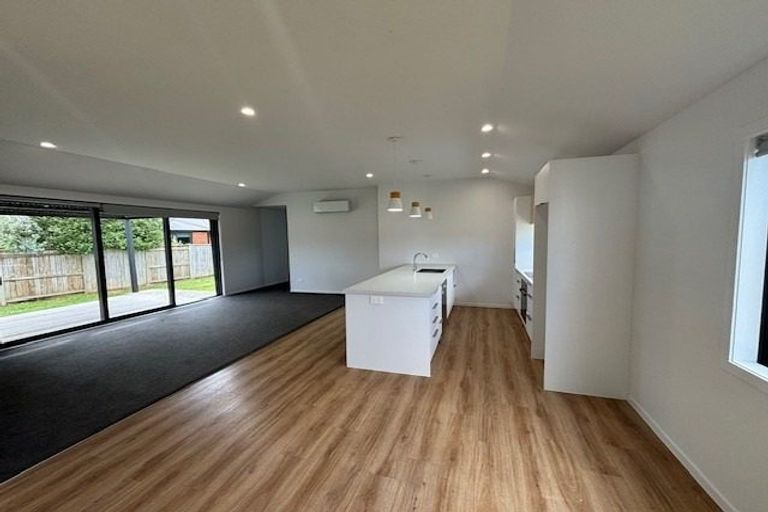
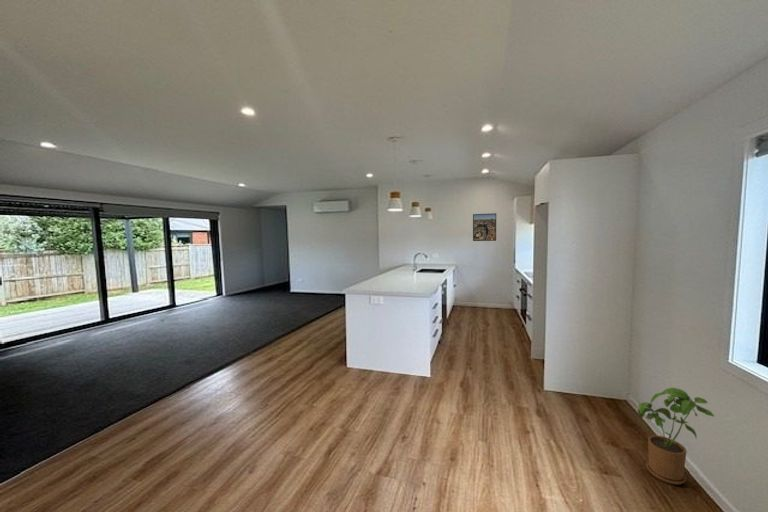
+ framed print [472,212,497,242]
+ house plant [637,387,715,486]
